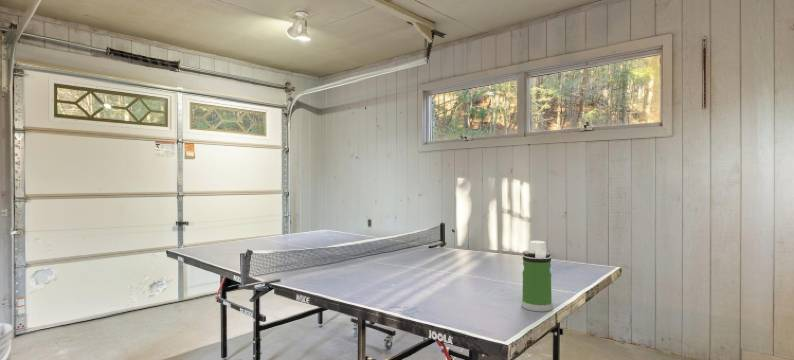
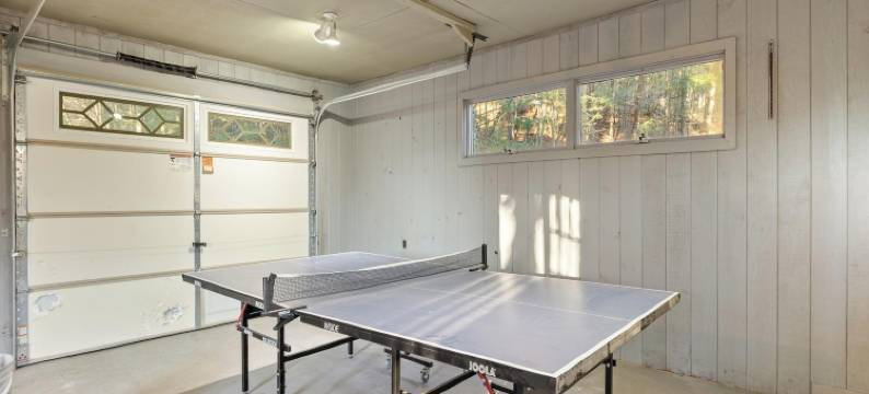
- water bottle [520,240,554,313]
